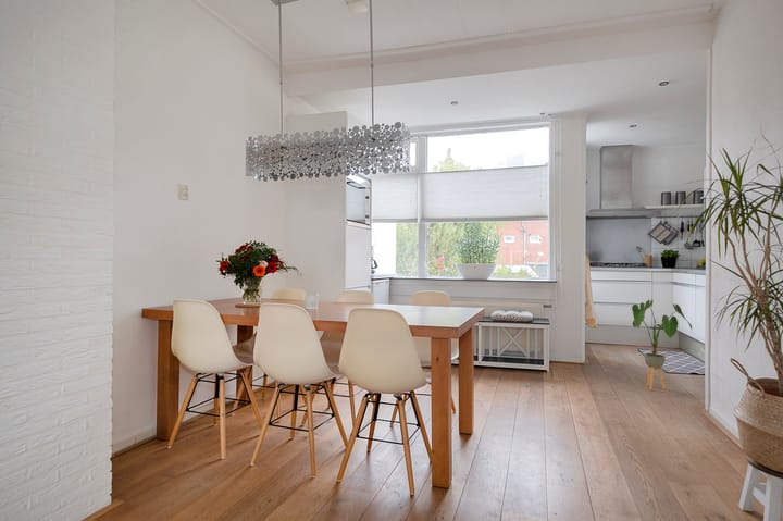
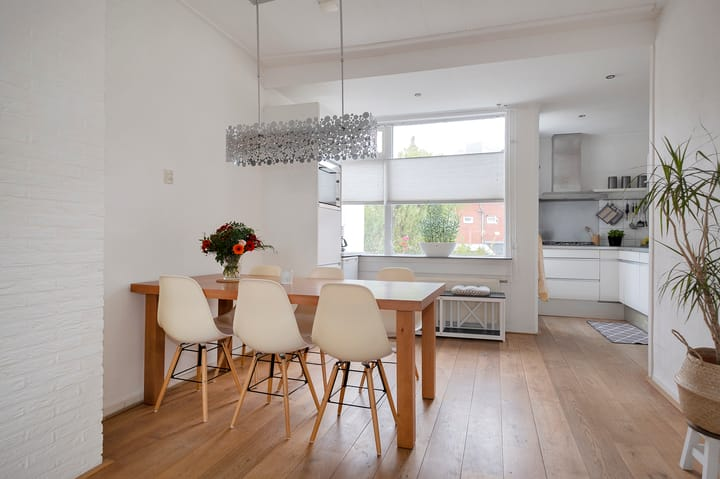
- house plant [631,299,693,390]
